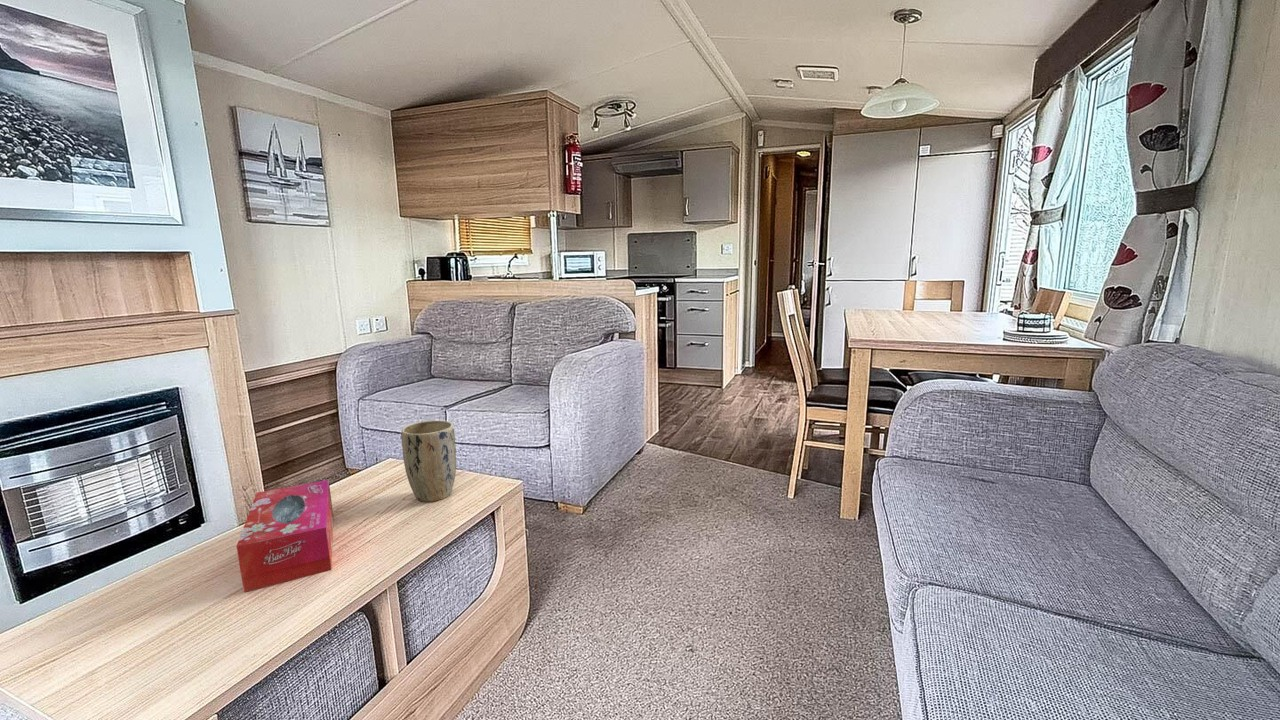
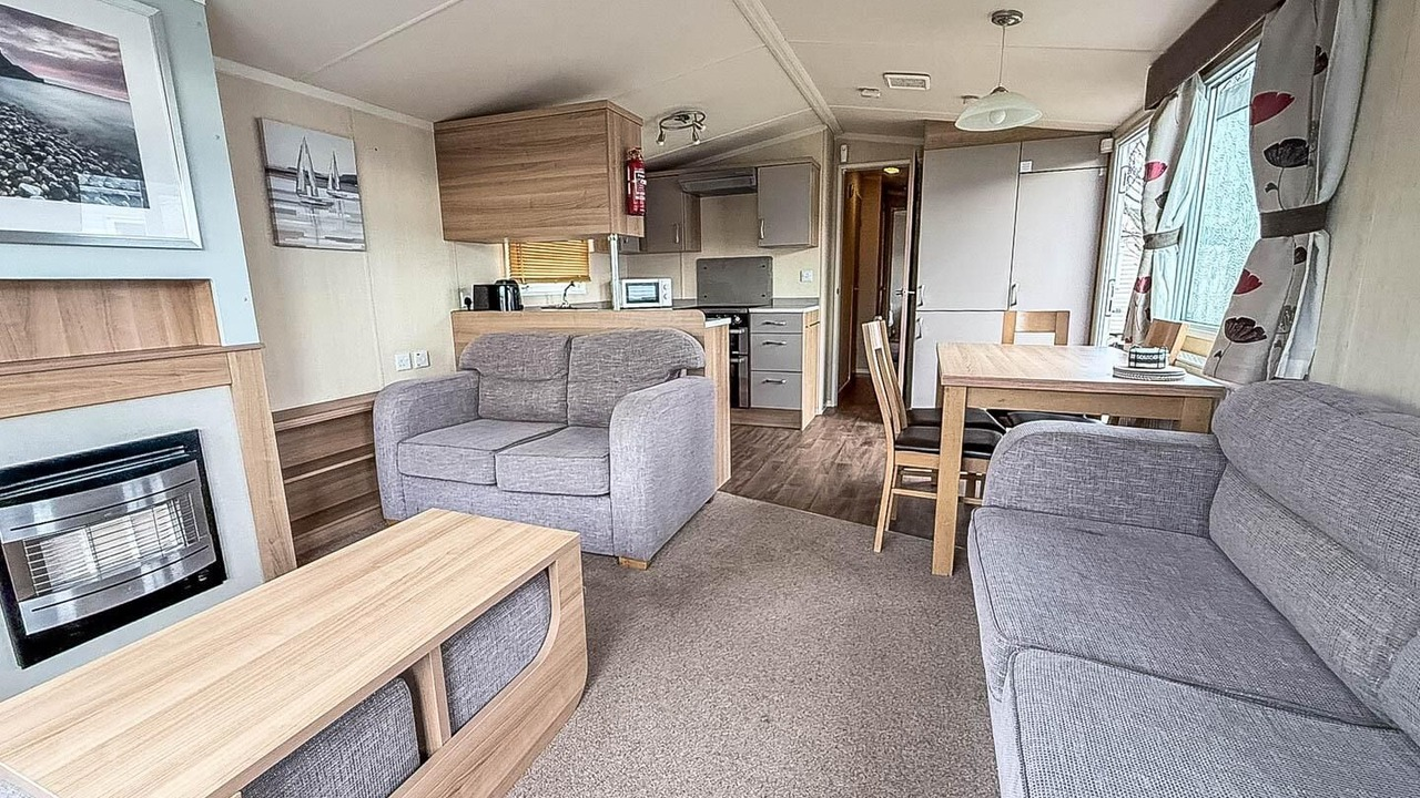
- tissue box [236,479,334,593]
- plant pot [400,419,457,503]
